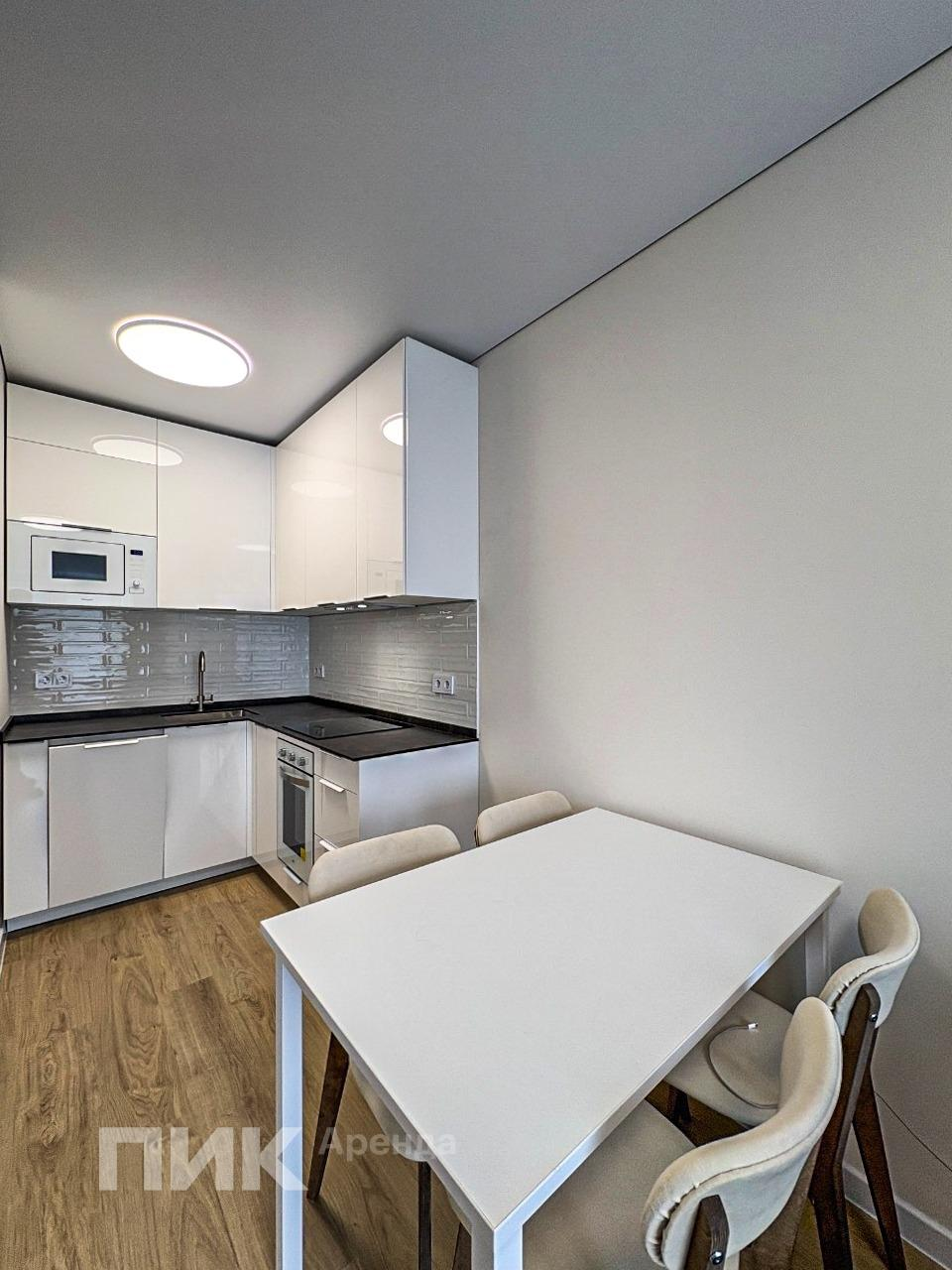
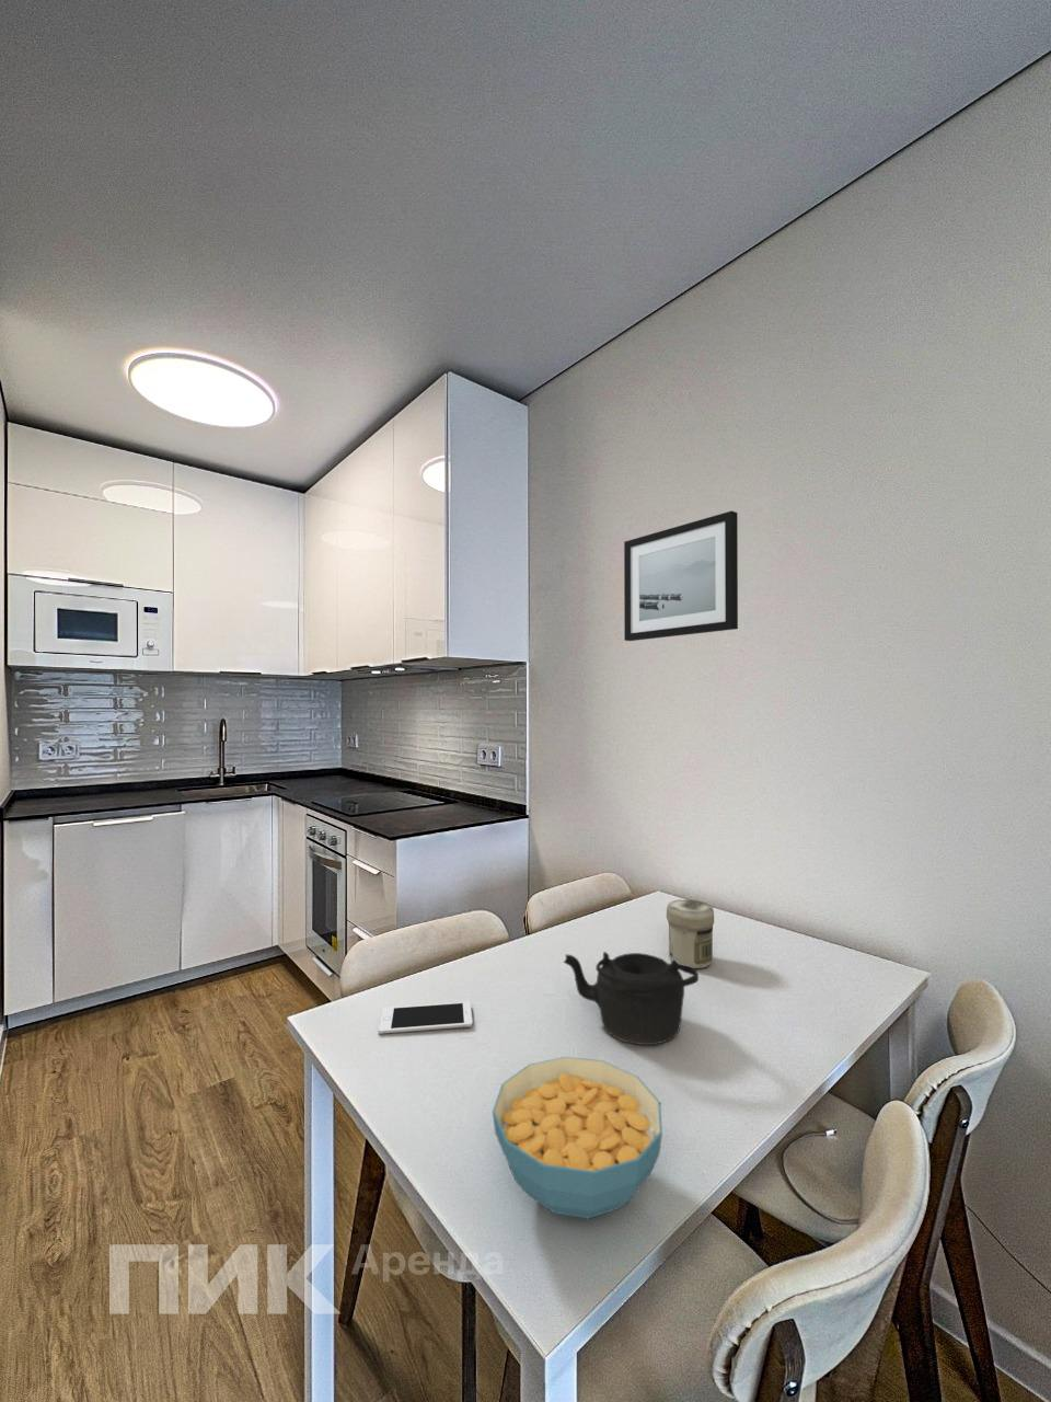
+ jar [666,899,715,969]
+ teapot [563,950,700,1047]
+ wall art [623,509,739,641]
+ cell phone [378,1001,473,1035]
+ cereal bowl [491,1055,663,1220]
